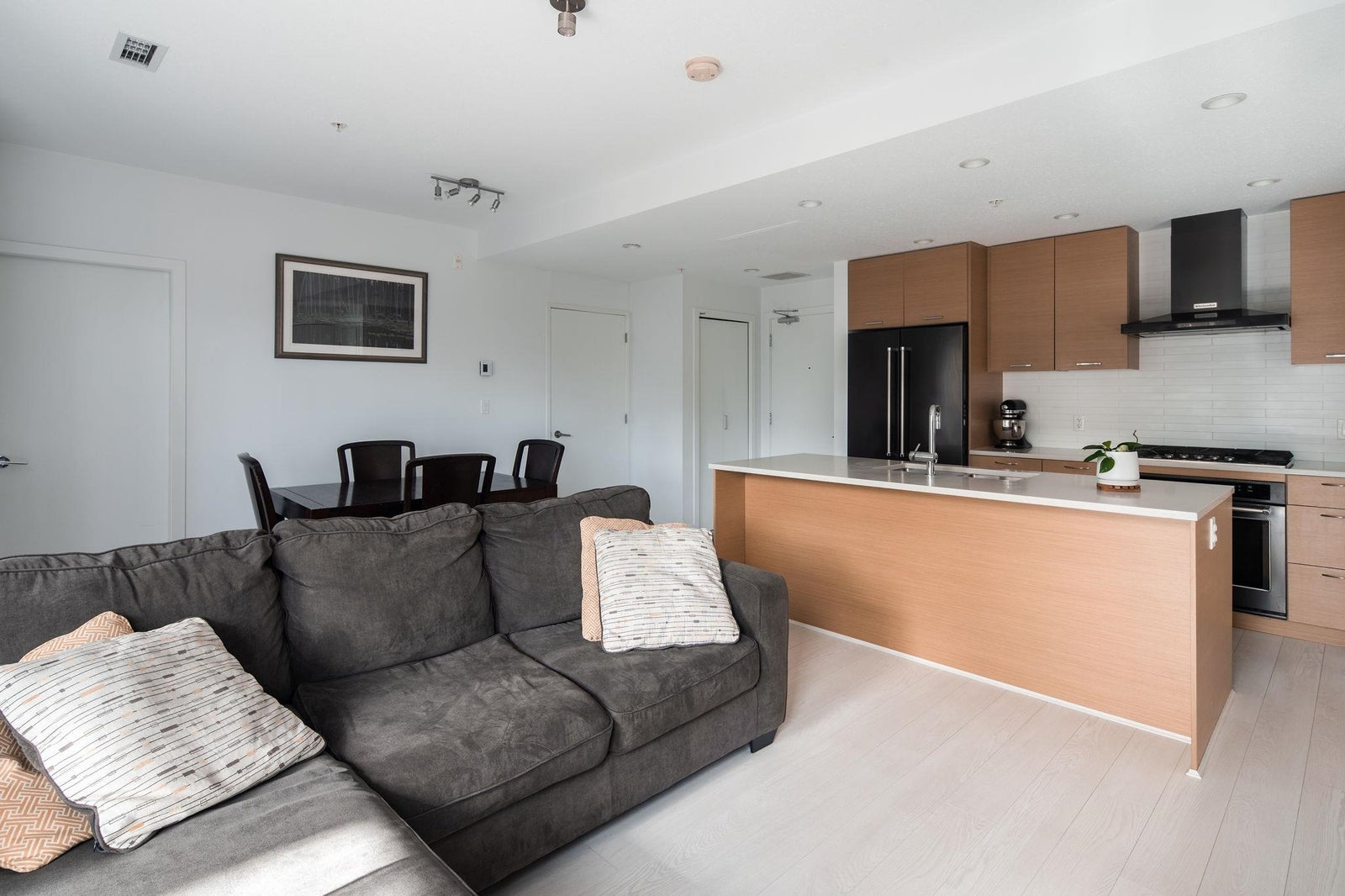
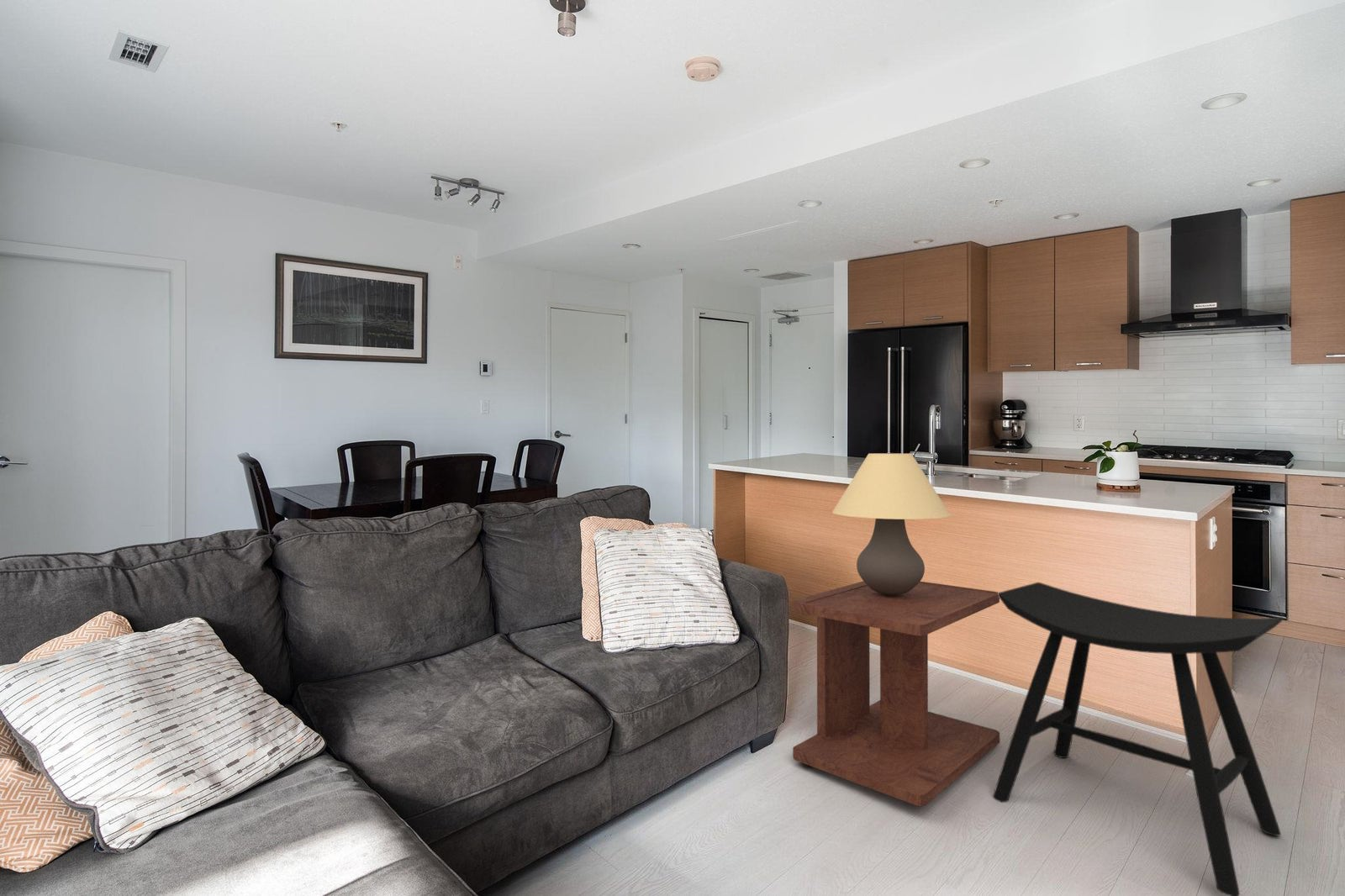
+ side table [792,581,1000,807]
+ table lamp [831,453,952,595]
+ stool [992,582,1284,896]
